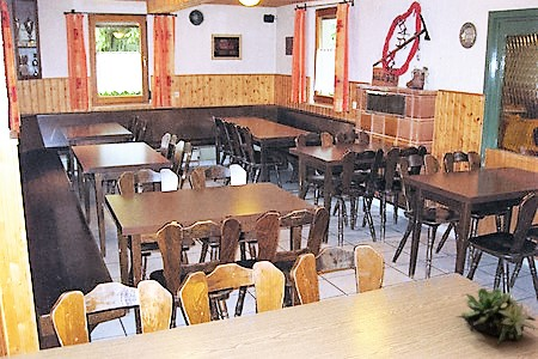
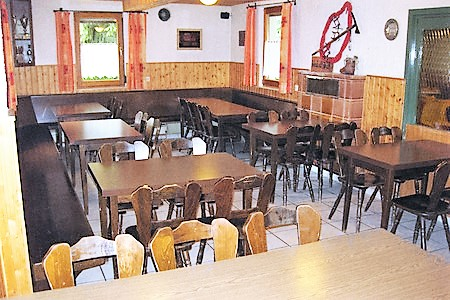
- succulent plant [457,287,538,346]
